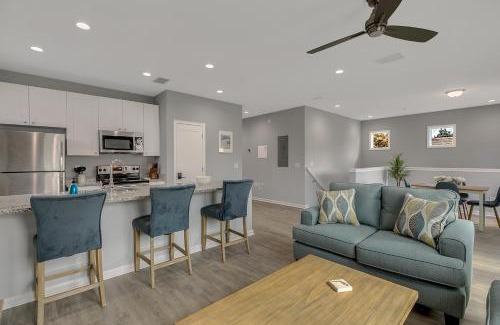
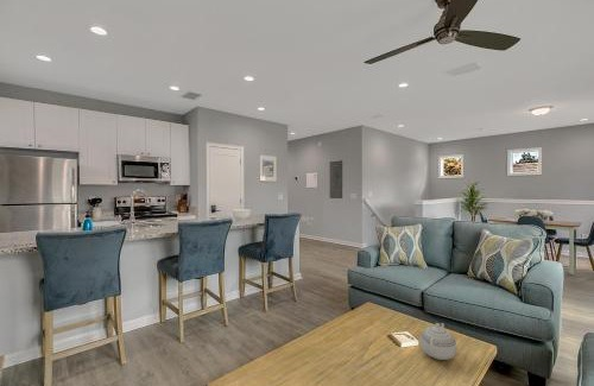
+ teapot [419,322,457,361]
